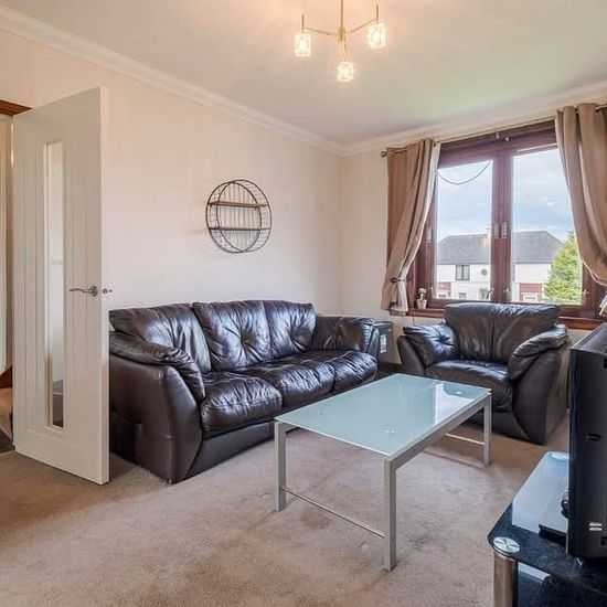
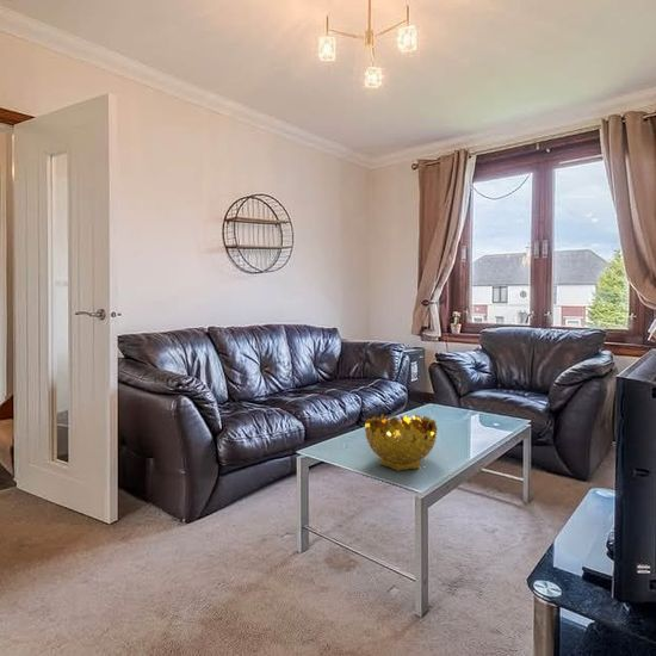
+ decorative bowl [364,413,439,472]
